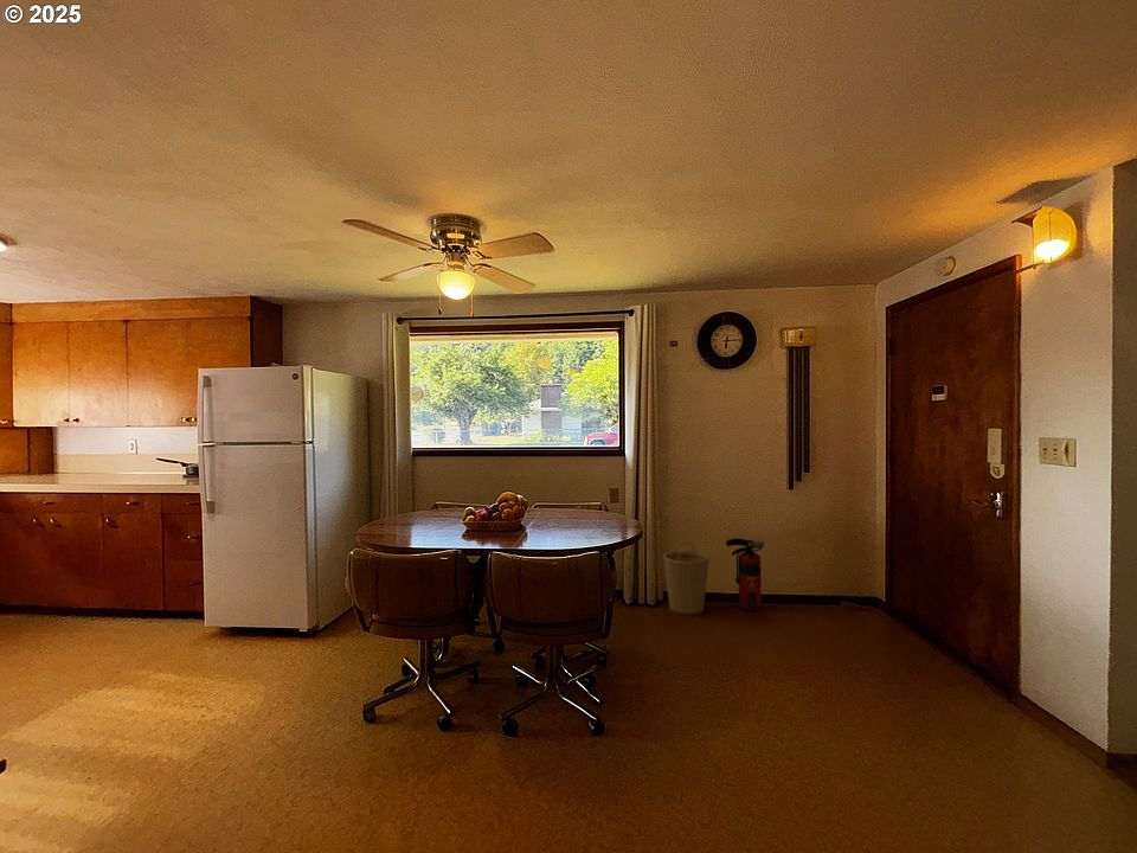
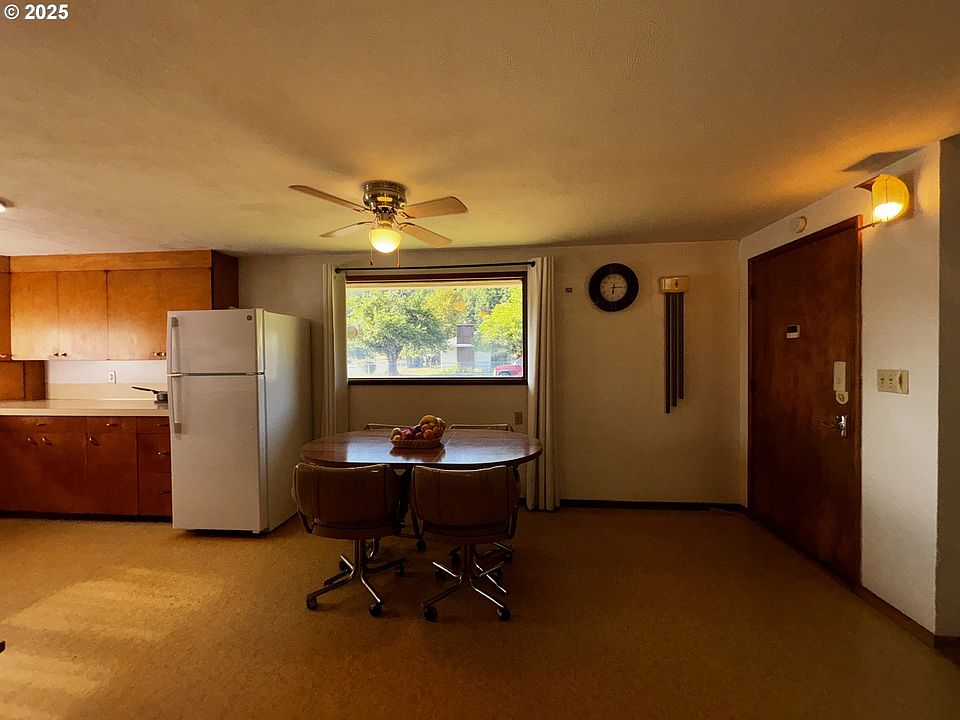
- basket [662,541,711,615]
- fire extinguisher [725,538,765,611]
